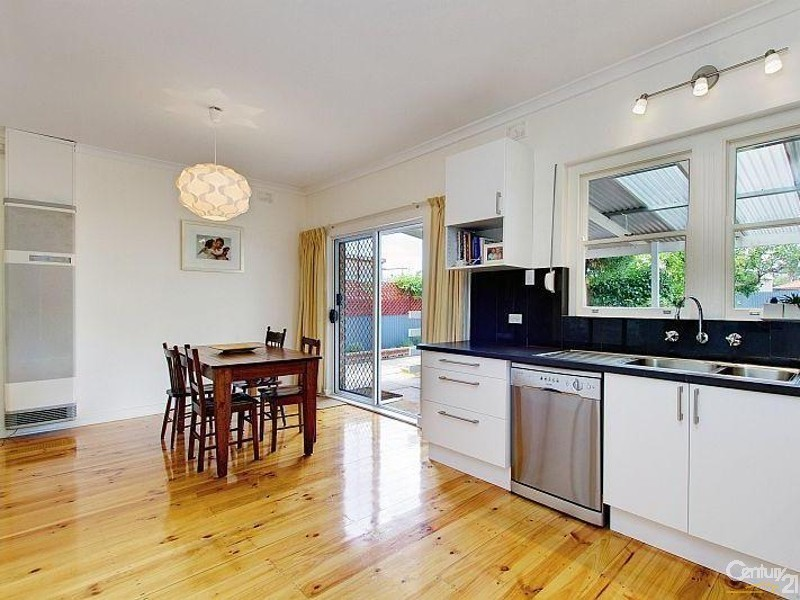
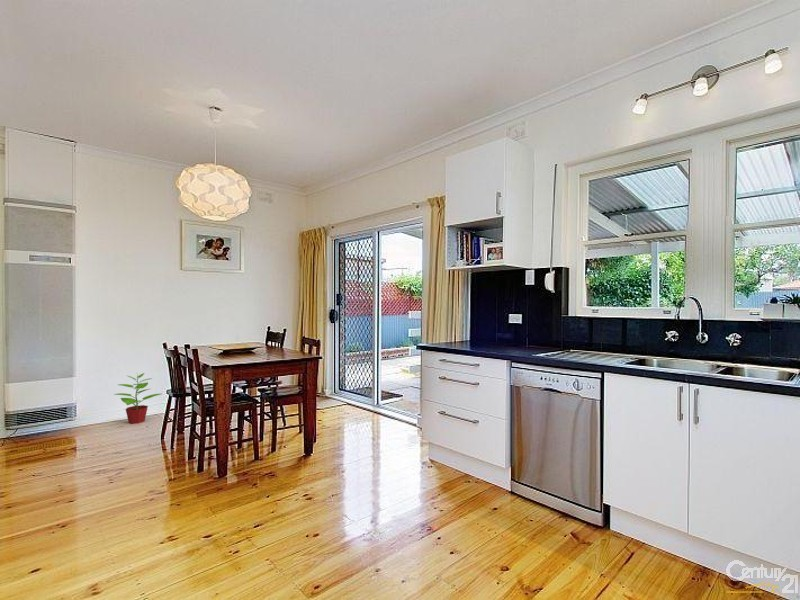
+ potted plant [113,372,162,425]
